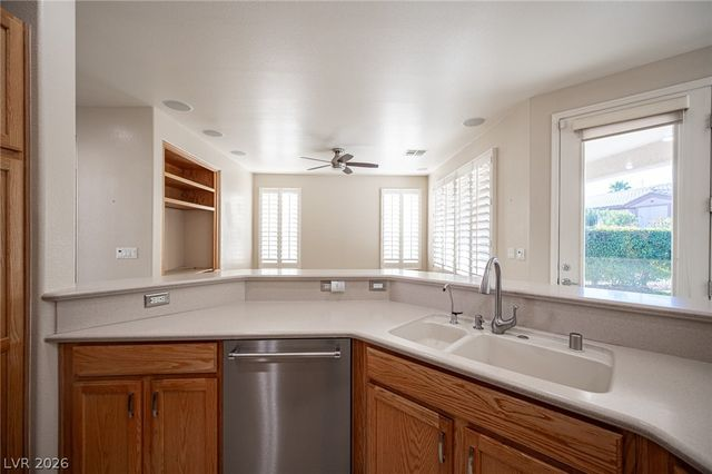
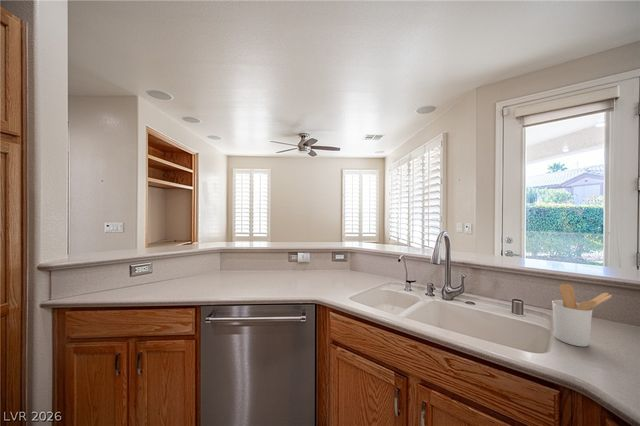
+ utensil holder [551,283,613,347]
